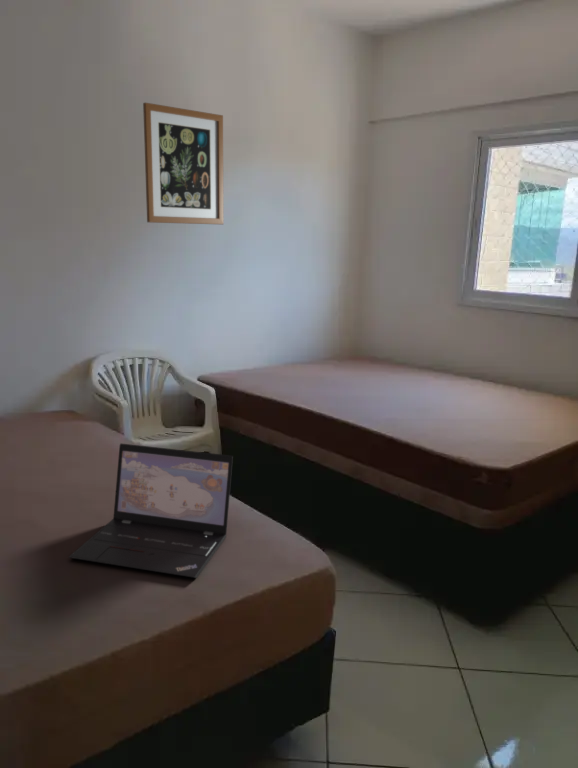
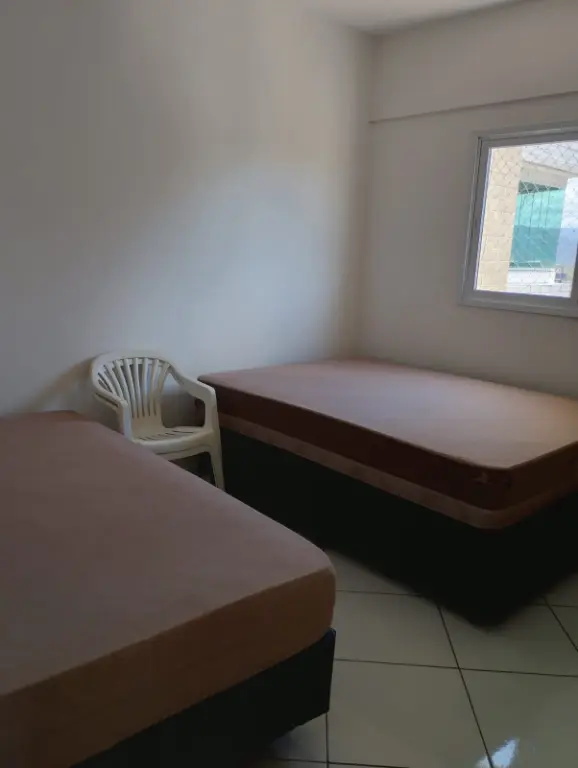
- laptop [67,443,234,579]
- wall art [142,102,225,225]
